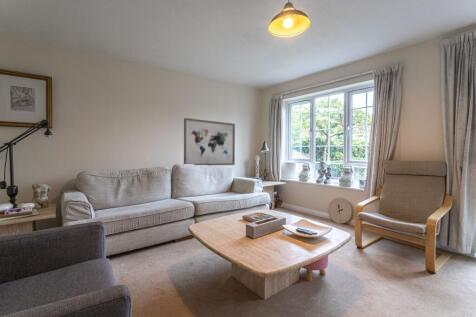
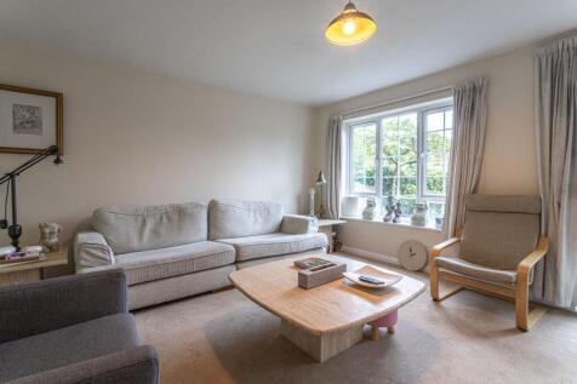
- wall art [183,117,236,167]
